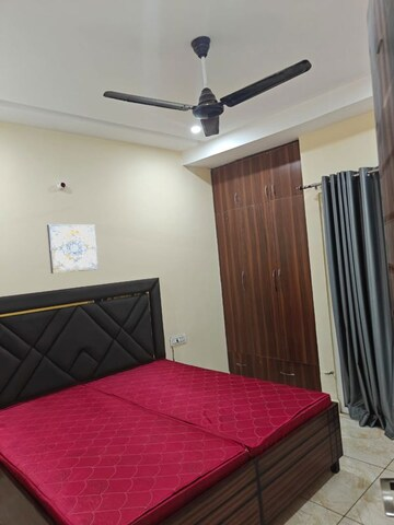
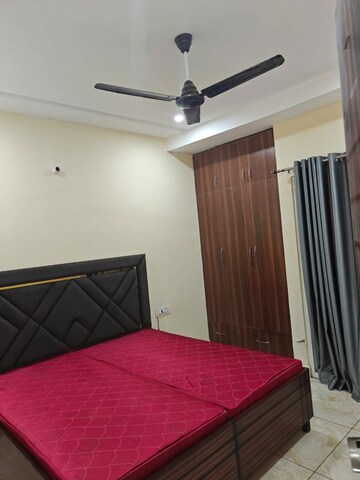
- wall art [46,223,100,275]
